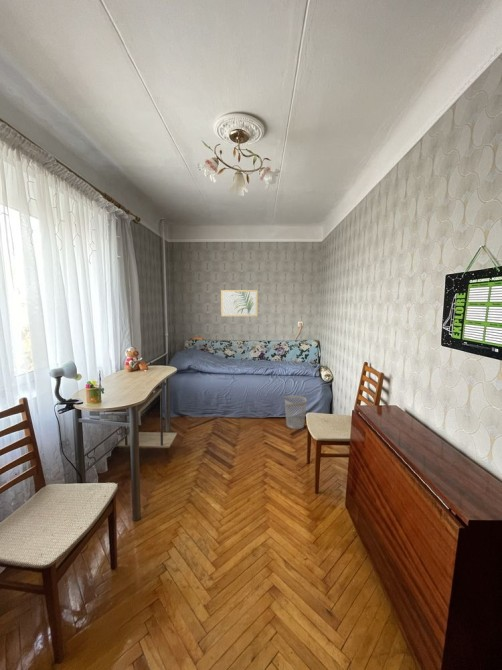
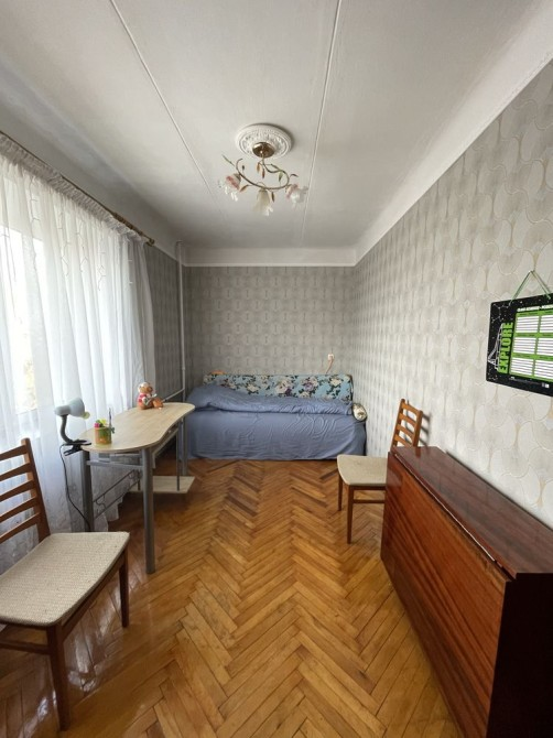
- wastebasket [284,394,308,430]
- wall art [220,289,259,317]
